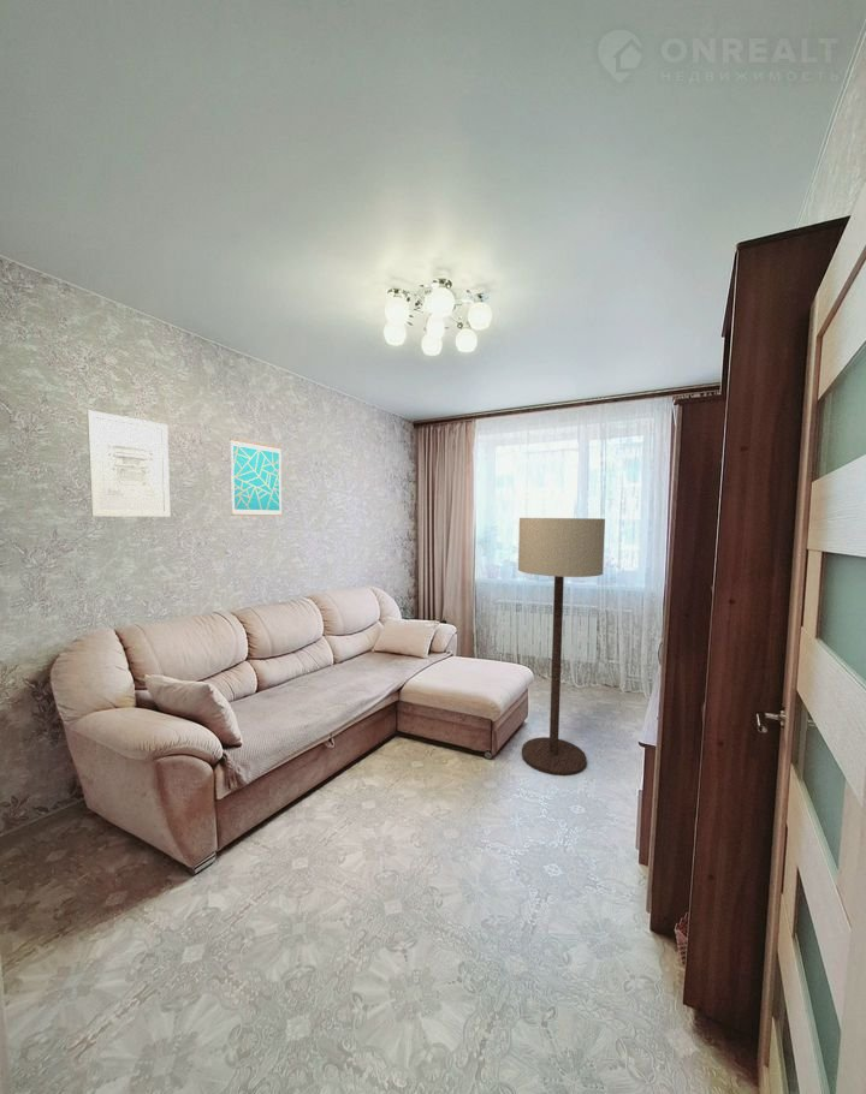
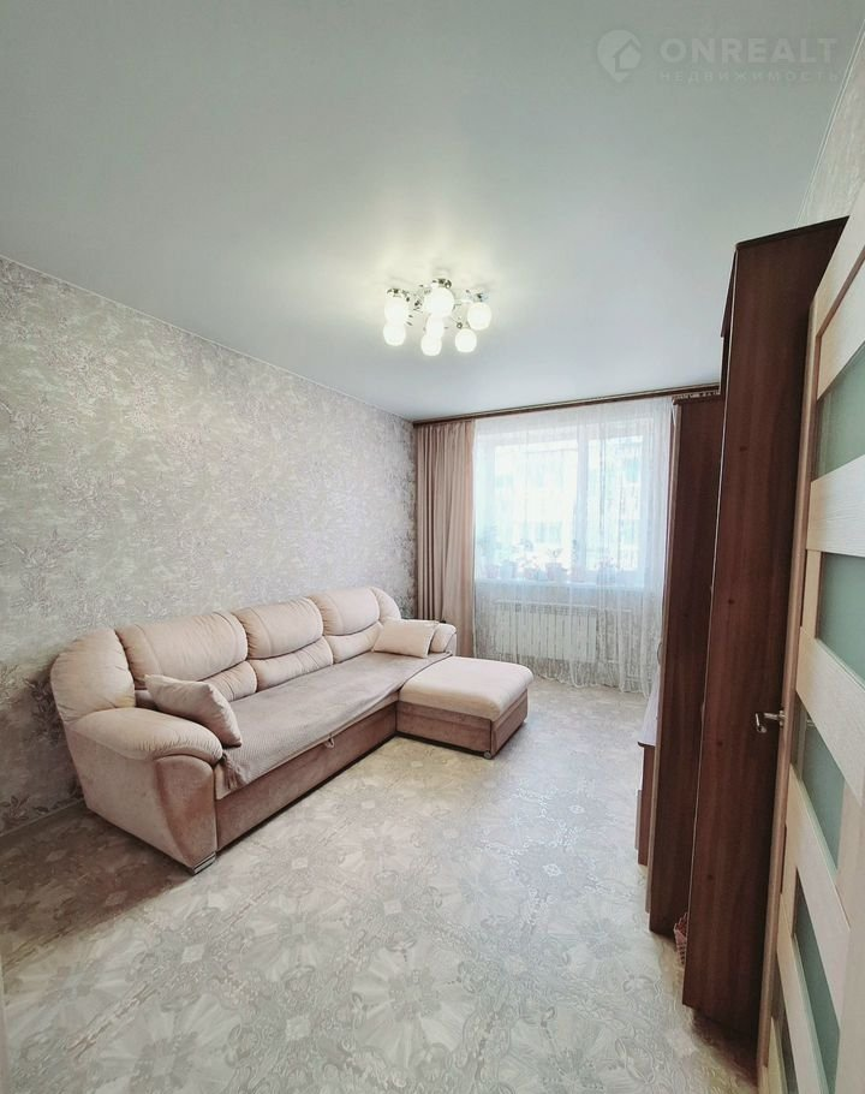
- wall art [87,409,171,518]
- wall art [229,438,283,517]
- floor lamp [517,517,606,777]
